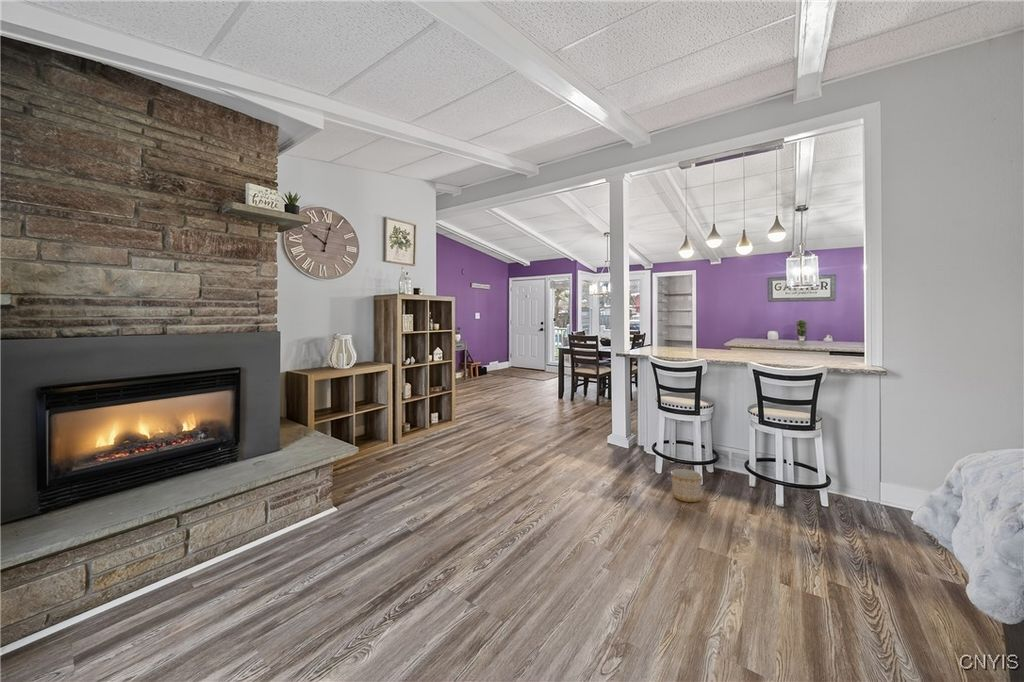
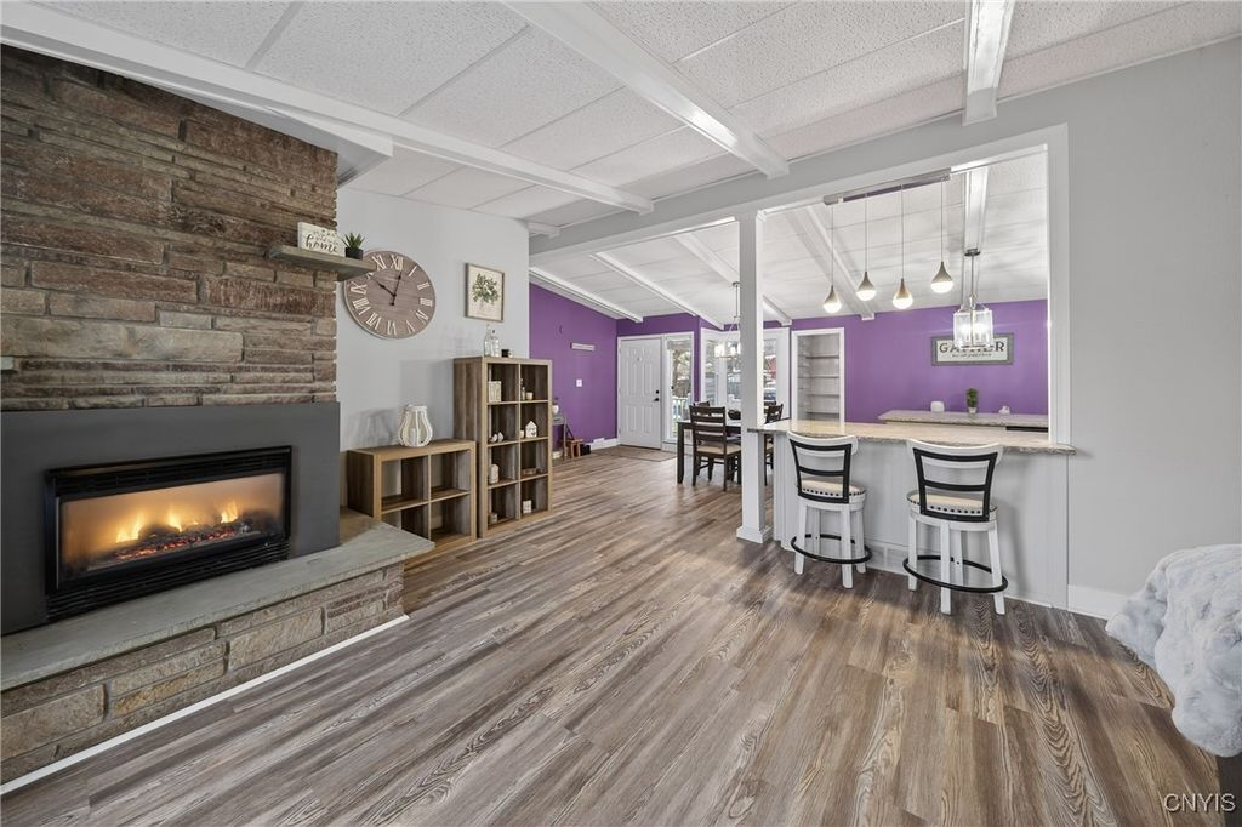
- planter [670,468,703,503]
